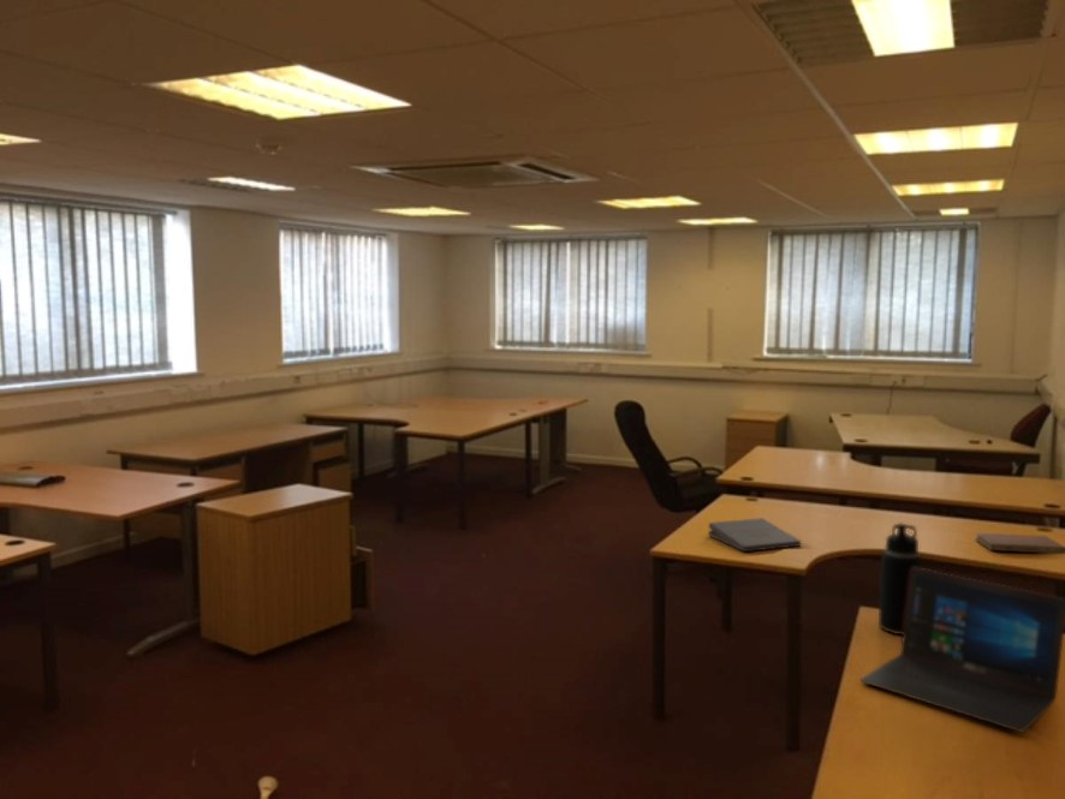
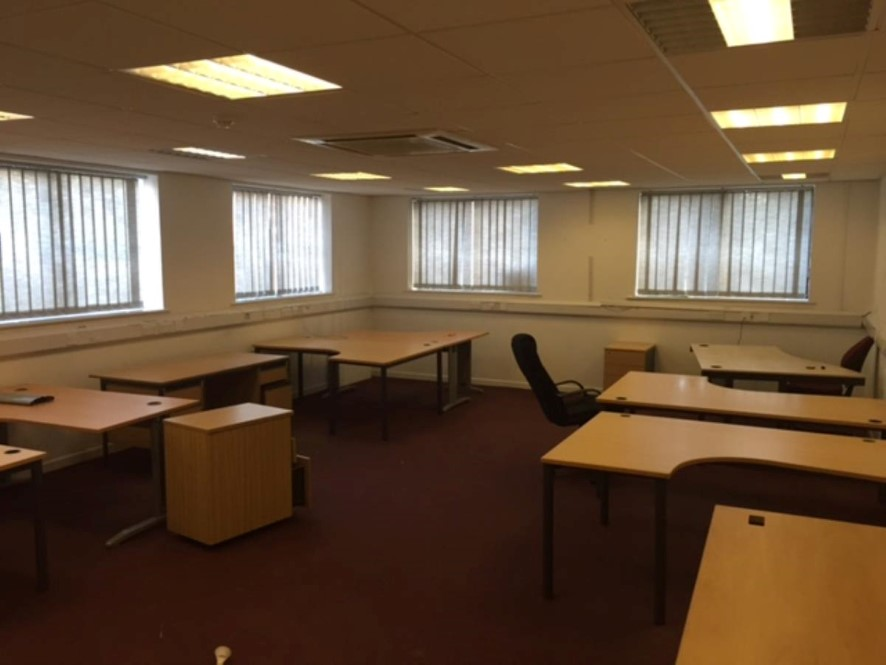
- notebook [974,532,1065,555]
- water bottle [877,523,922,636]
- laptop [859,567,1065,733]
- pizza box [707,517,802,553]
